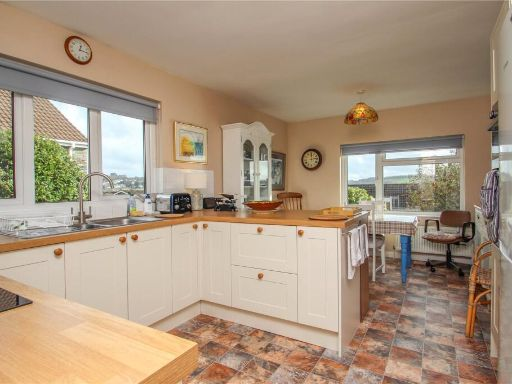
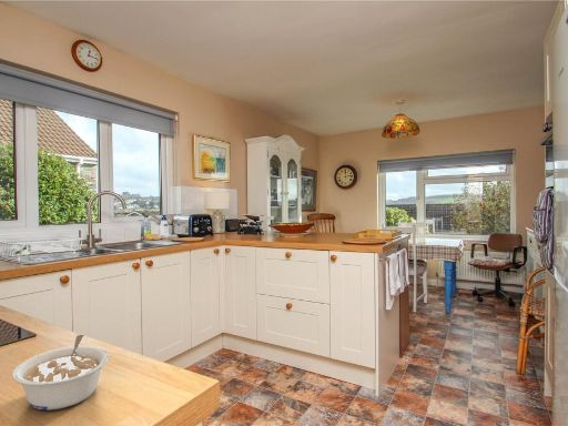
+ legume [11,333,110,412]
